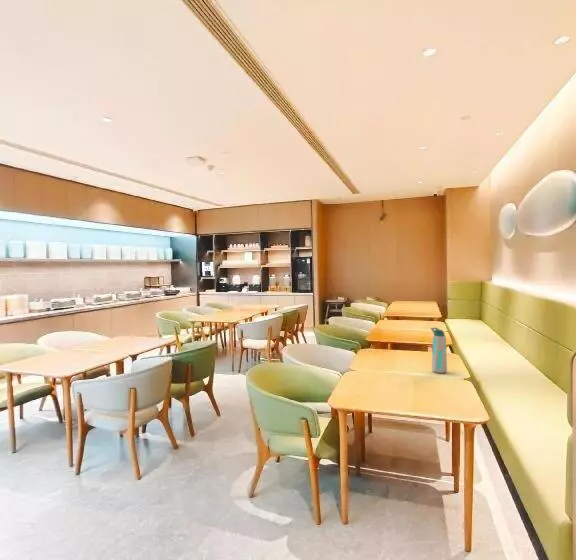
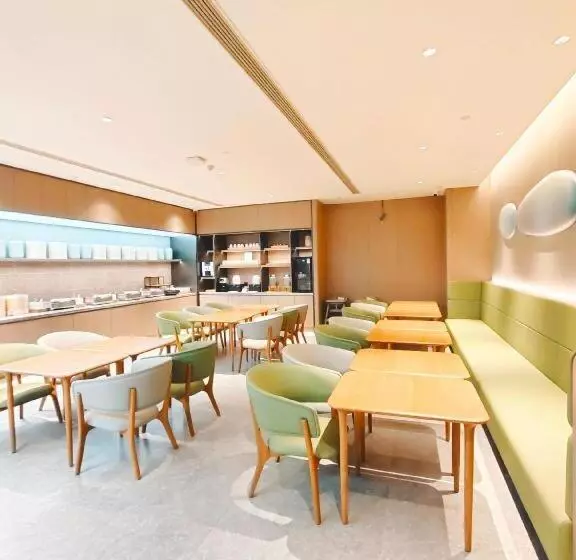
- water bottle [430,327,448,374]
